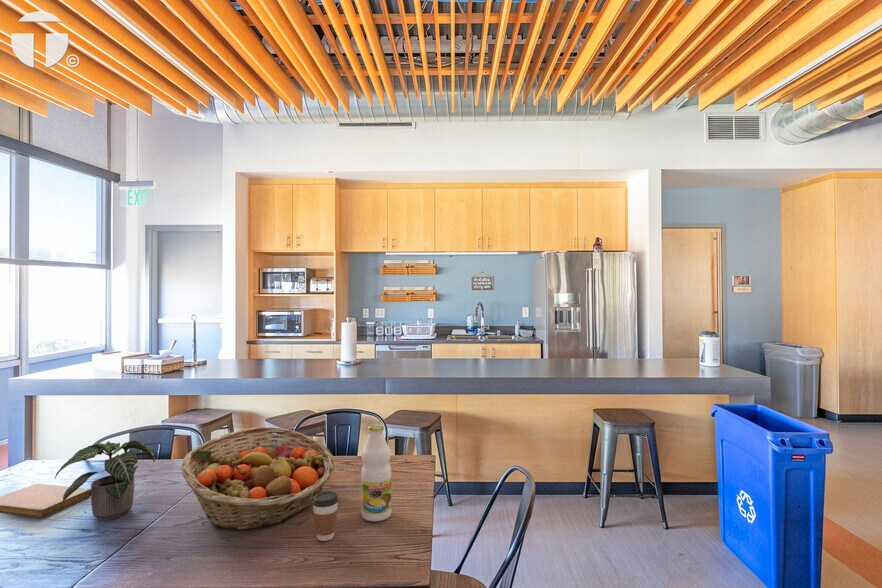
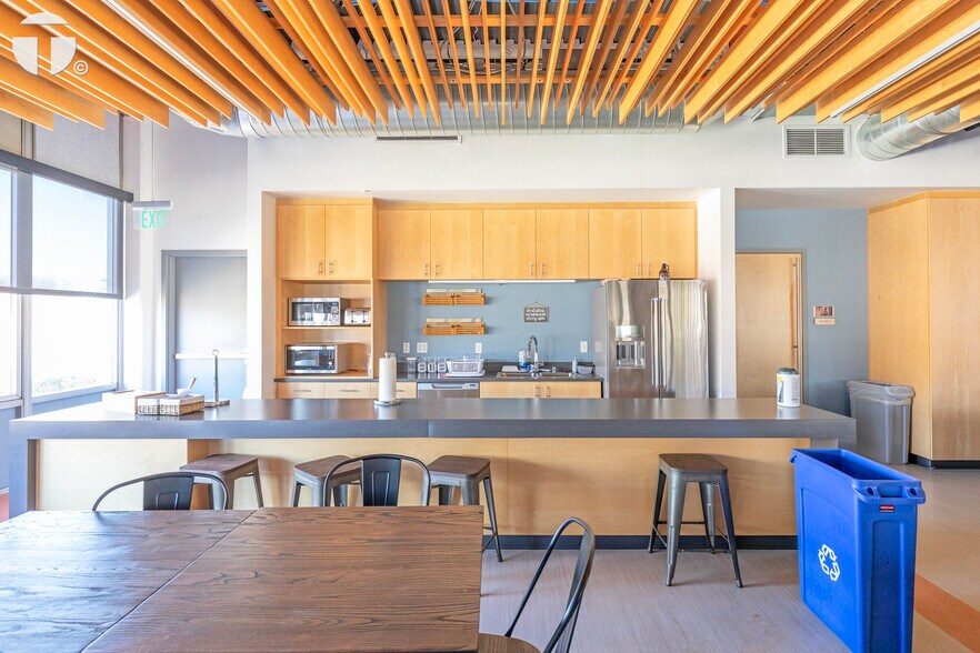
- bottle [360,423,392,522]
- potted plant [54,439,156,521]
- fruit basket [180,426,336,531]
- notebook [0,483,91,519]
- coffee cup [312,491,339,542]
